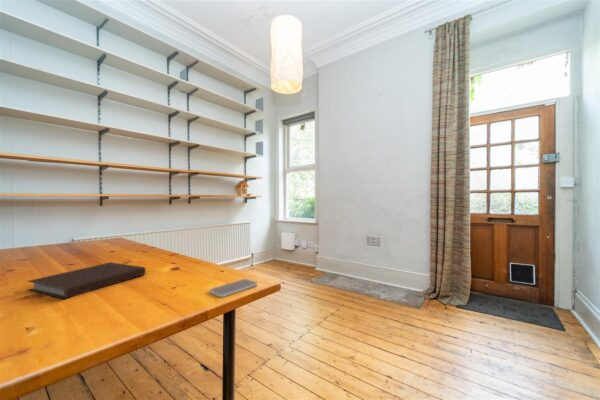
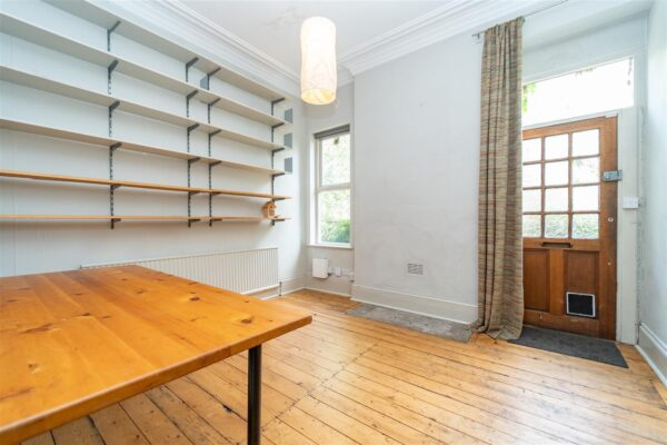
- smartphone [209,278,258,298]
- notebook [26,261,146,300]
